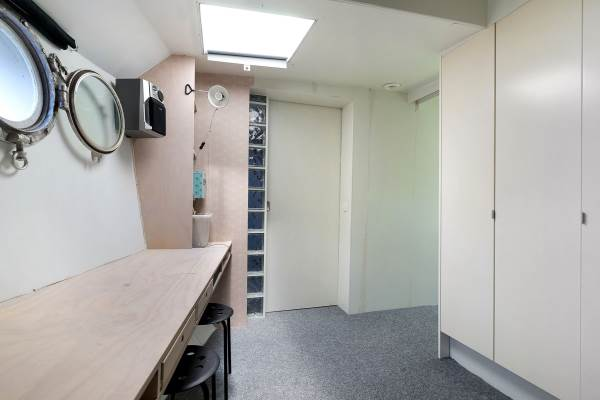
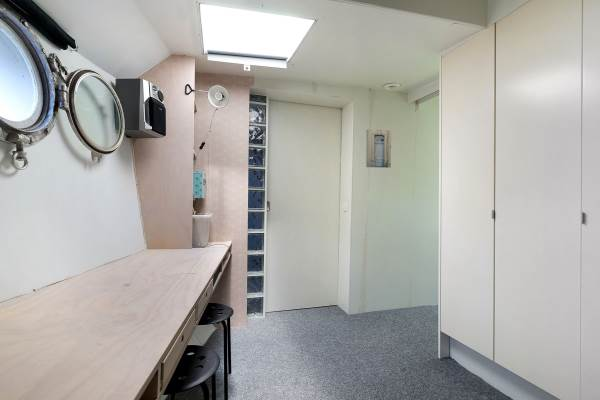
+ wall art [365,128,392,169]
